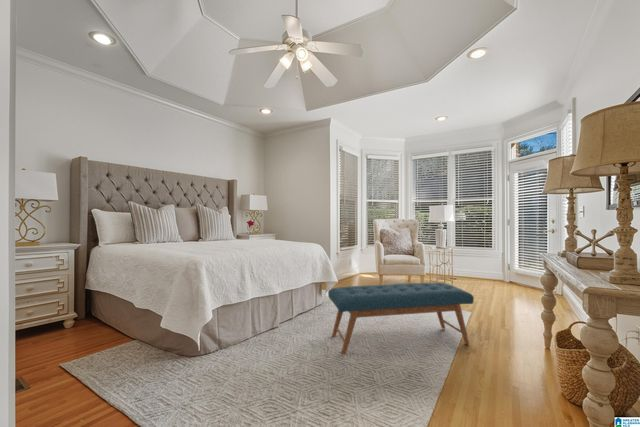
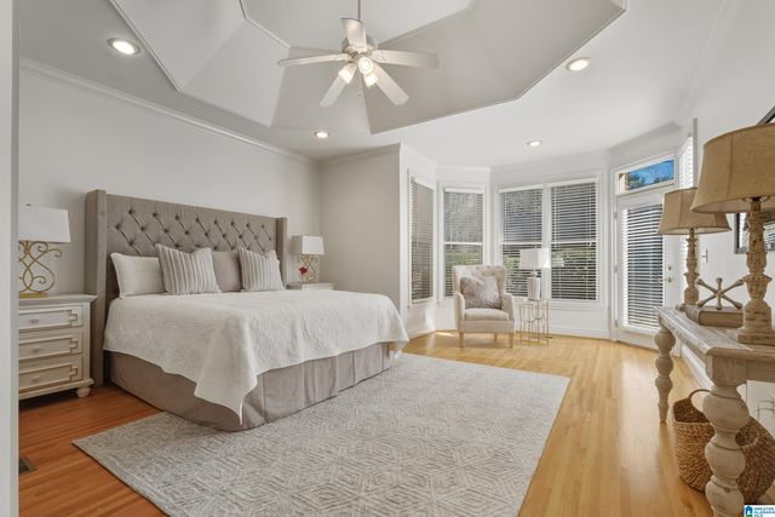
- bench [327,282,475,355]
